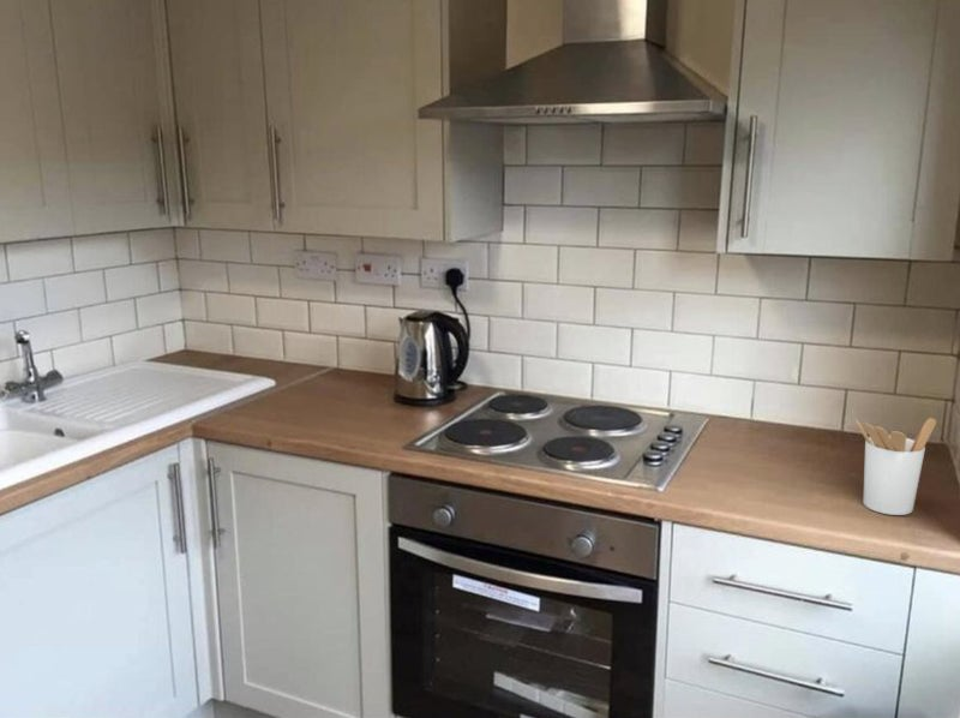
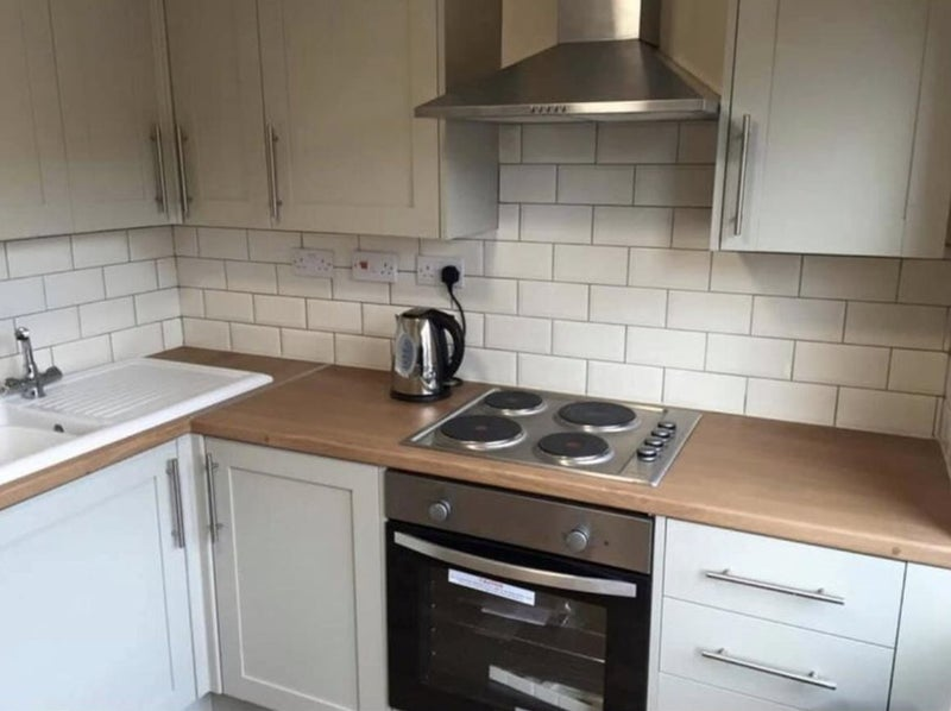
- utensil holder [854,417,937,516]
